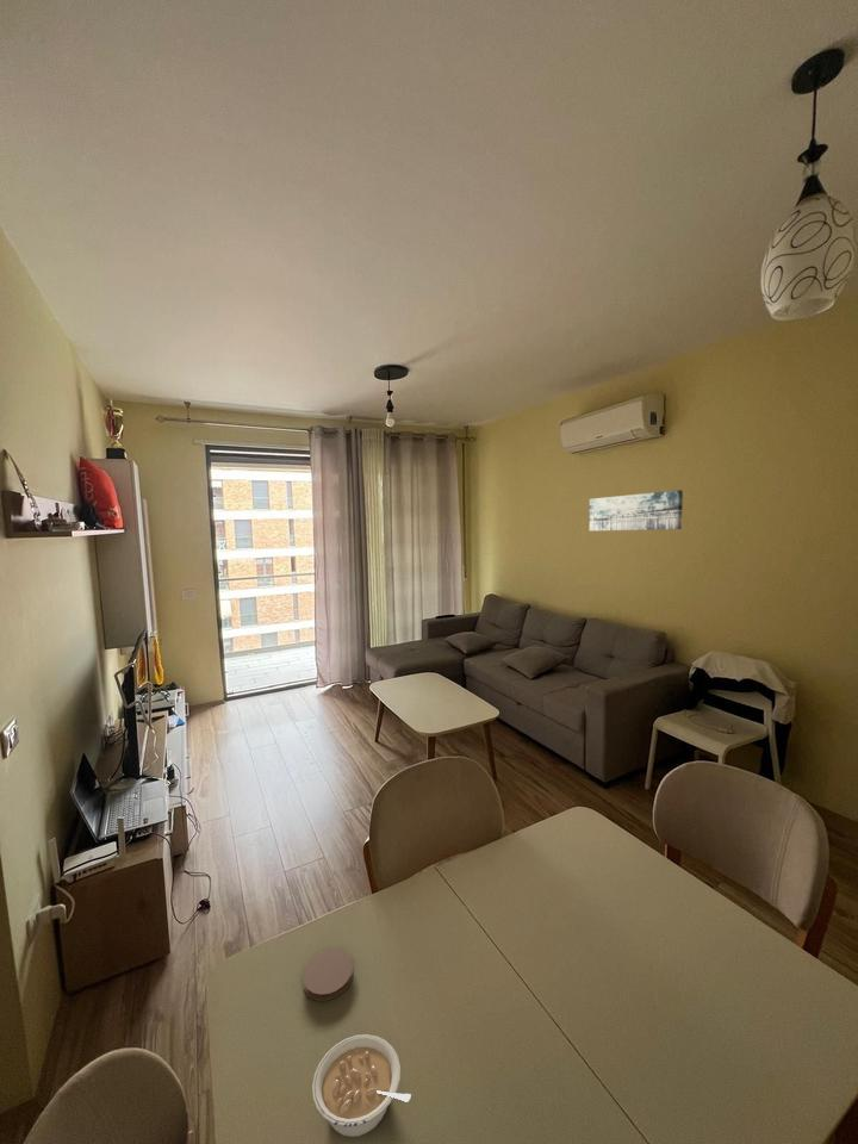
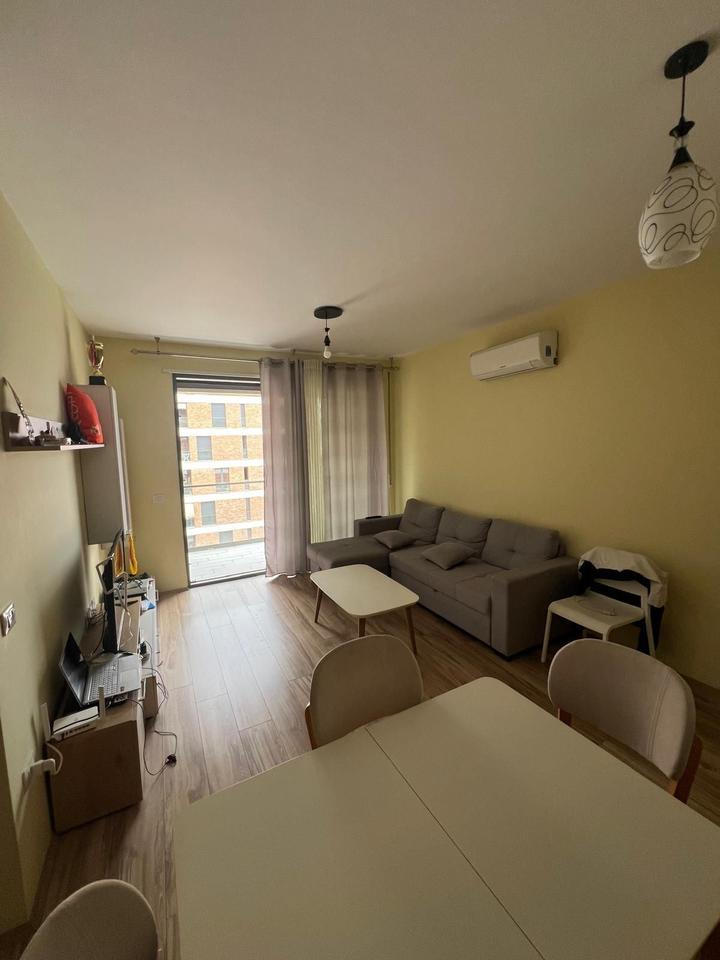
- legume [311,1033,412,1138]
- coaster [301,947,354,1002]
- wall art [589,489,684,531]
